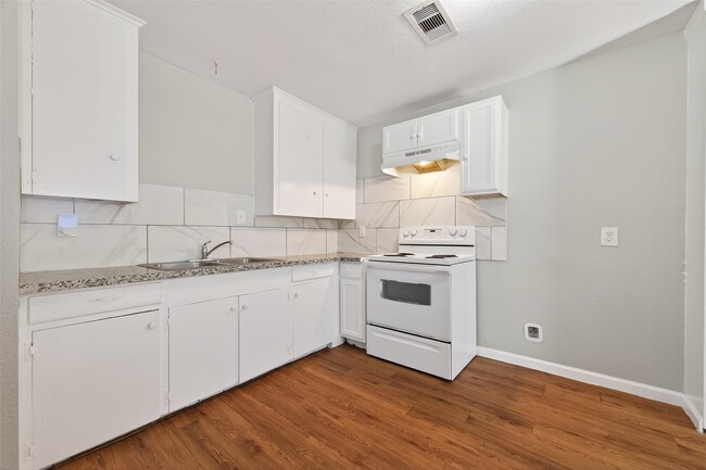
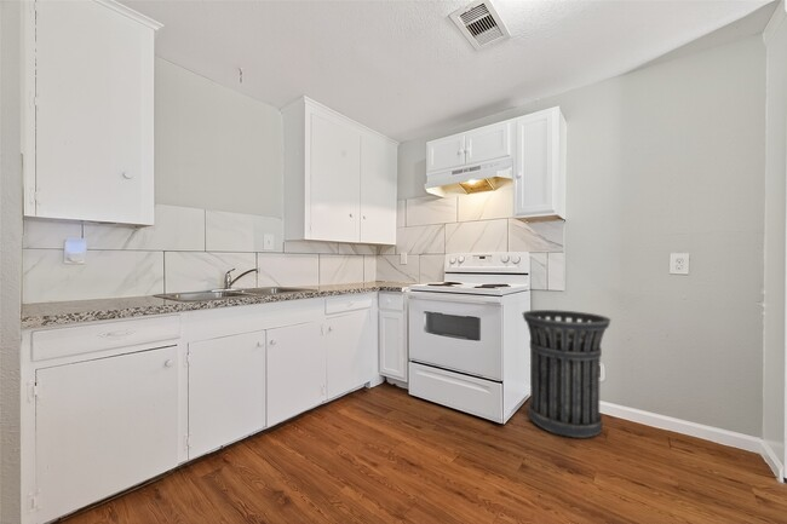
+ trash can [522,309,613,439]
